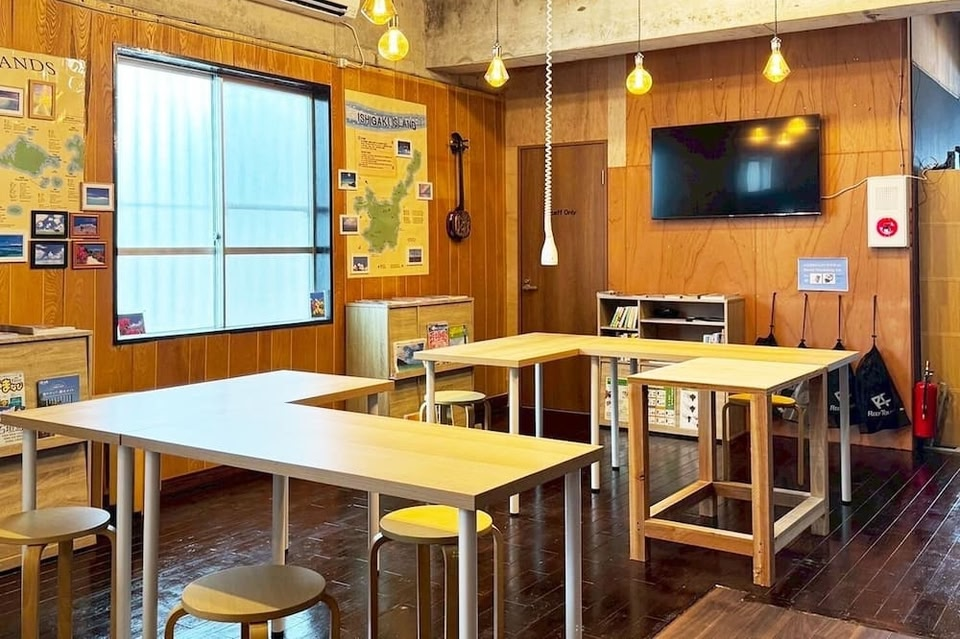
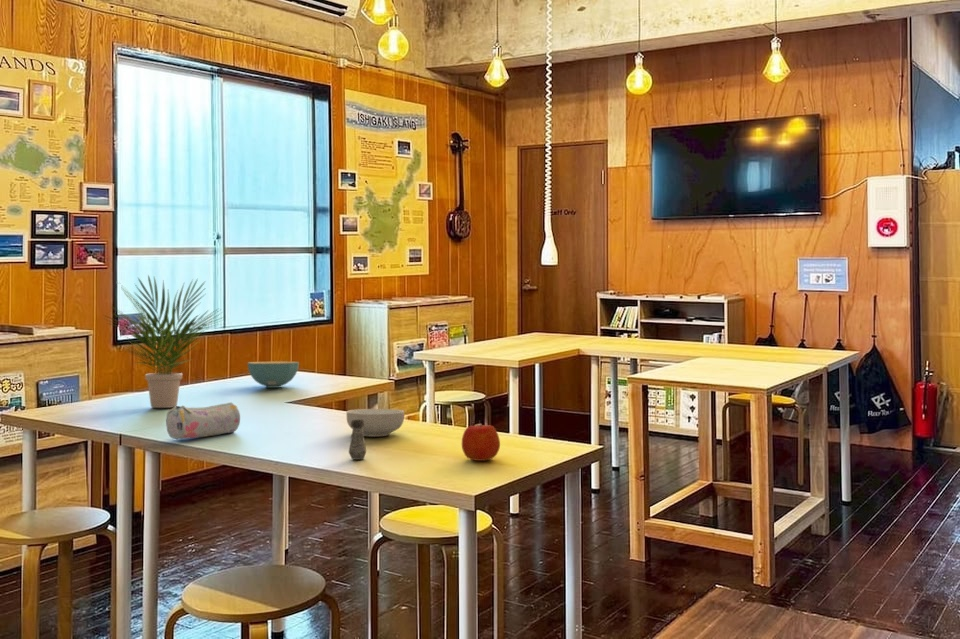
+ cereal bowl [345,408,405,438]
+ cereal bowl [246,360,300,389]
+ potted plant [103,274,227,409]
+ pencil case [165,402,241,440]
+ salt shaker [348,419,367,461]
+ apple [461,419,501,462]
